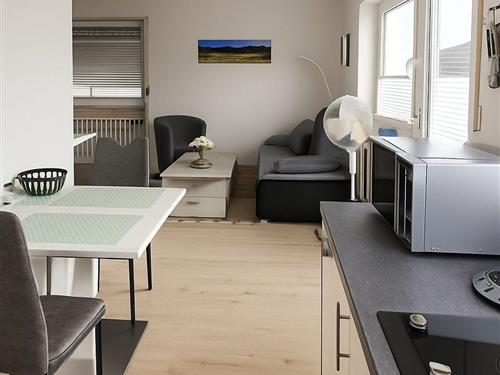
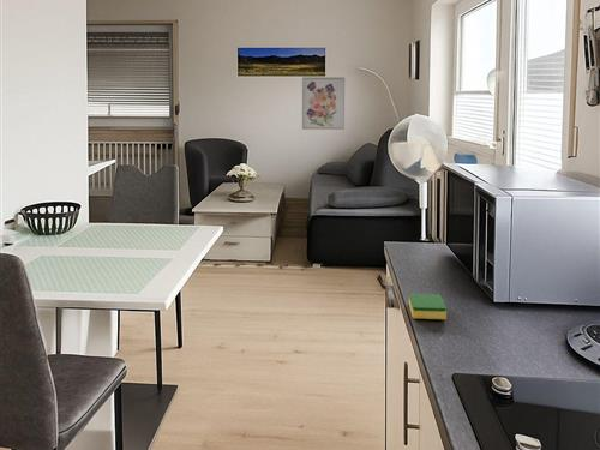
+ dish sponge [408,293,448,320]
+ wall art [301,76,346,131]
